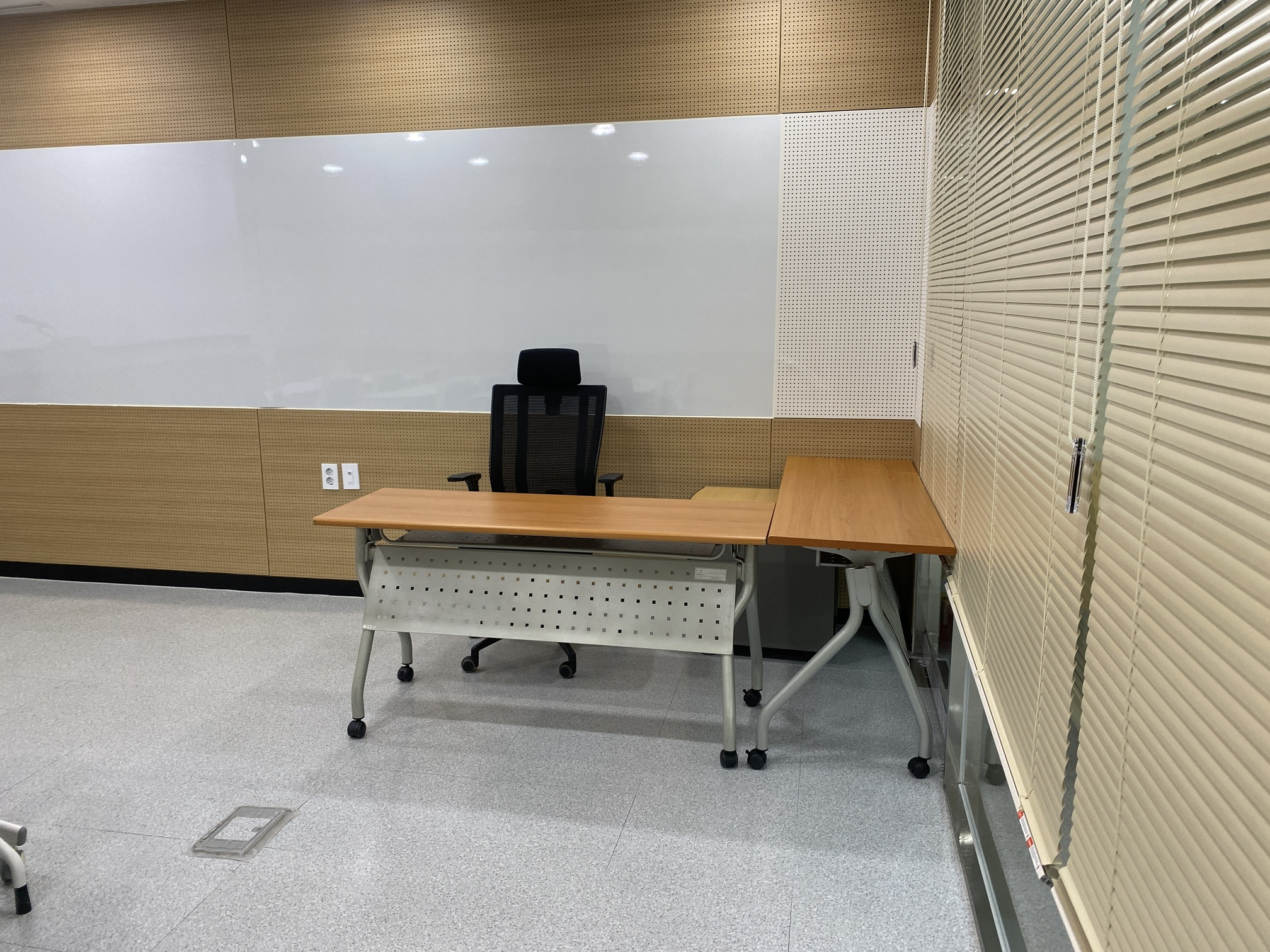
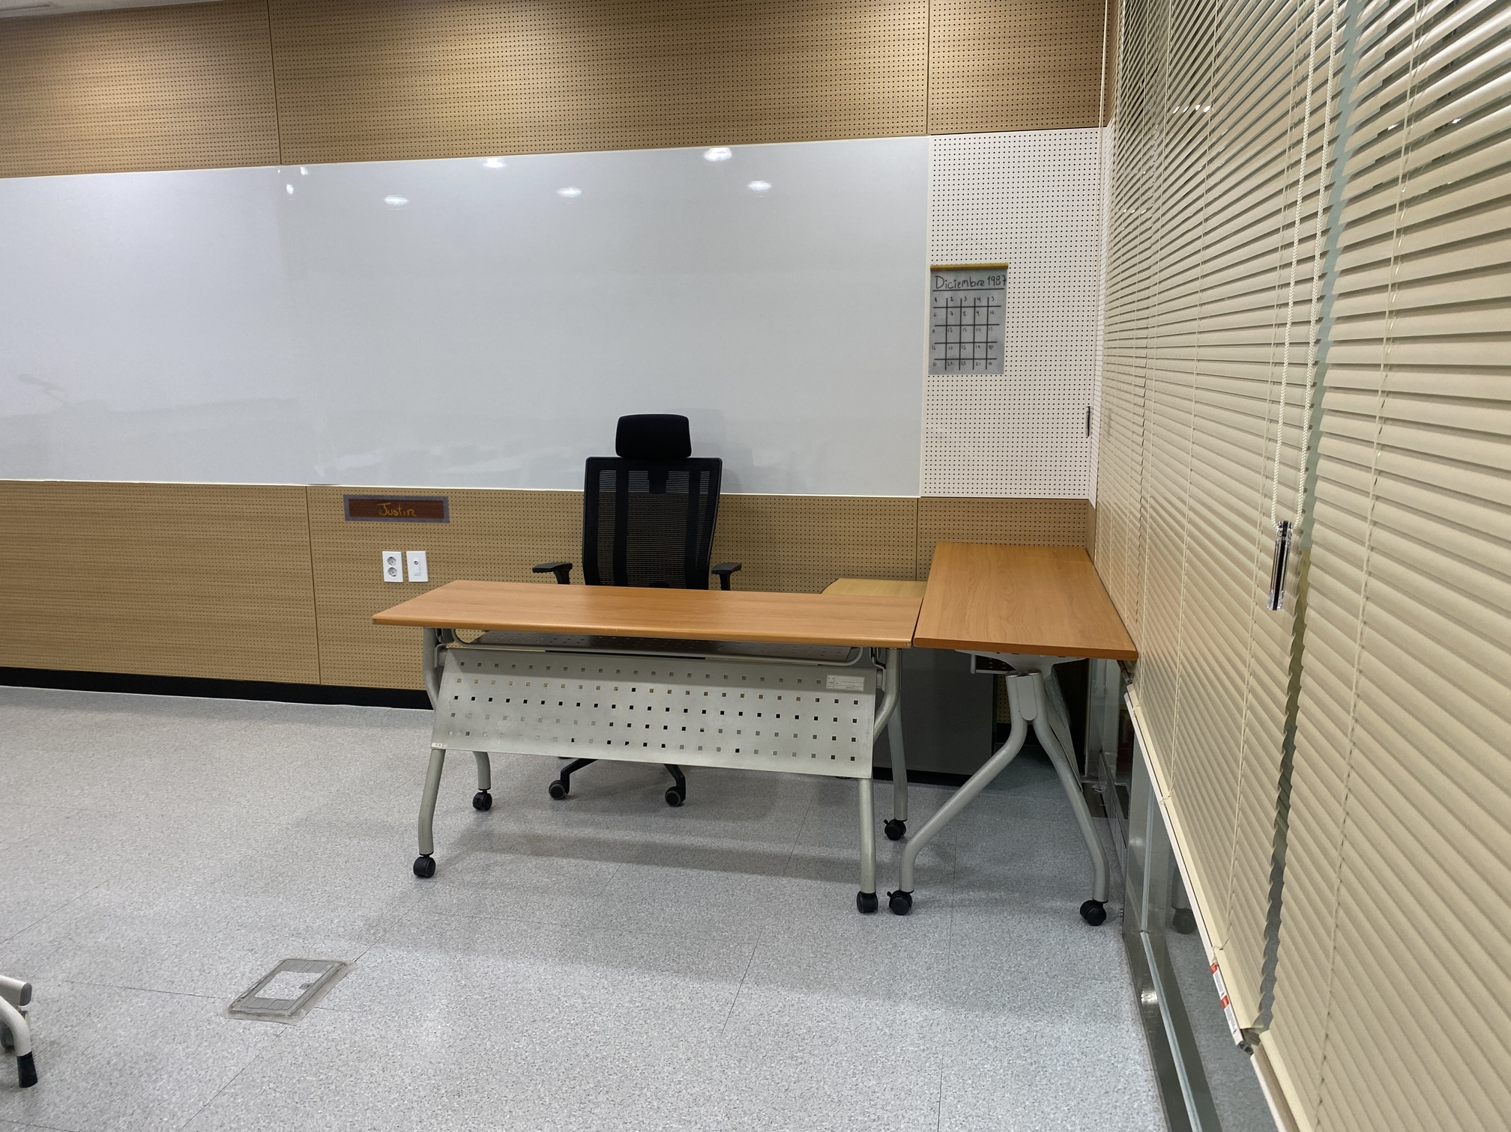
+ nameplate [343,495,451,524]
+ calendar [928,237,1010,376]
